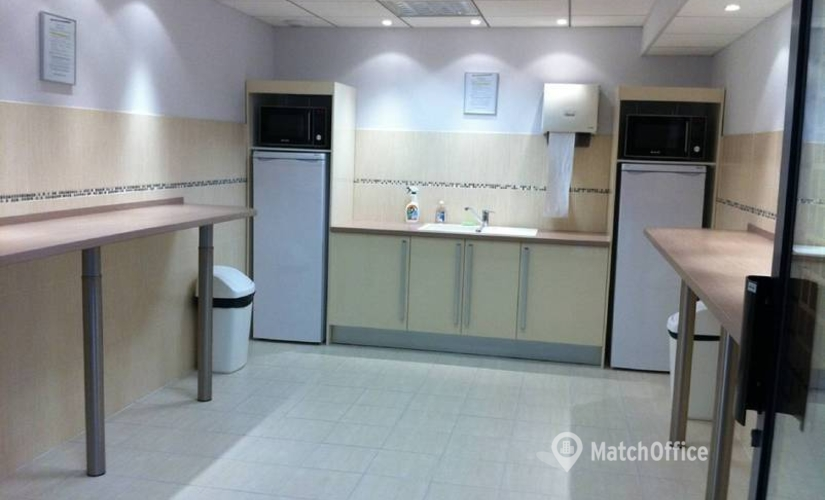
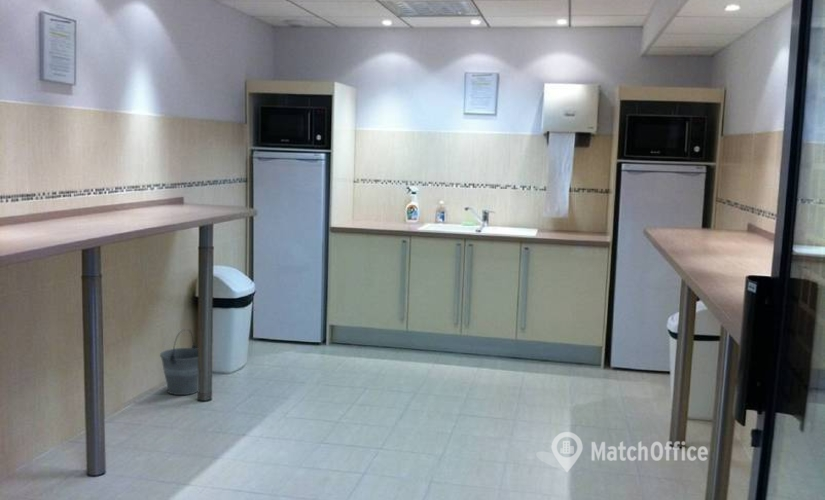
+ bucket [159,328,199,396]
